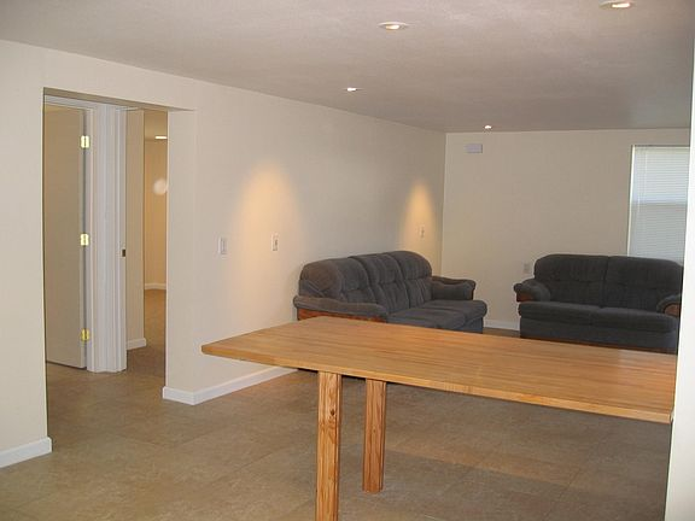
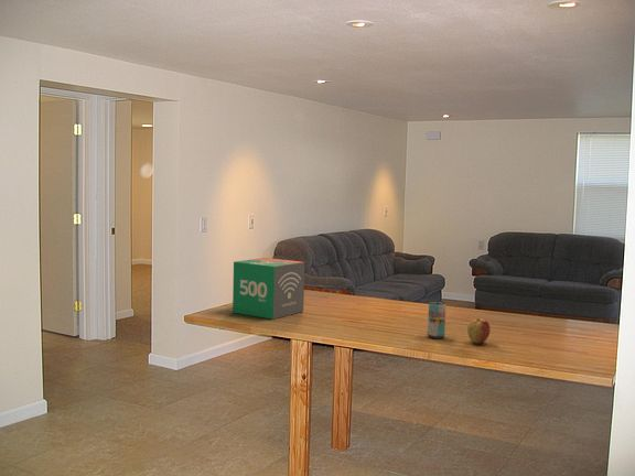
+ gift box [232,257,305,321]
+ apple [466,317,492,345]
+ beverage can [427,300,448,339]
